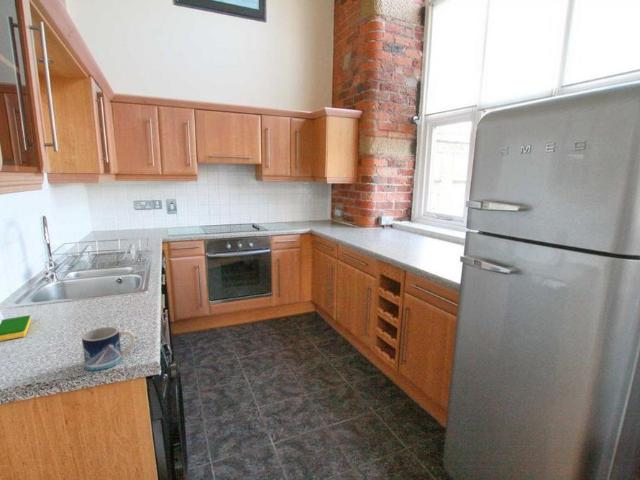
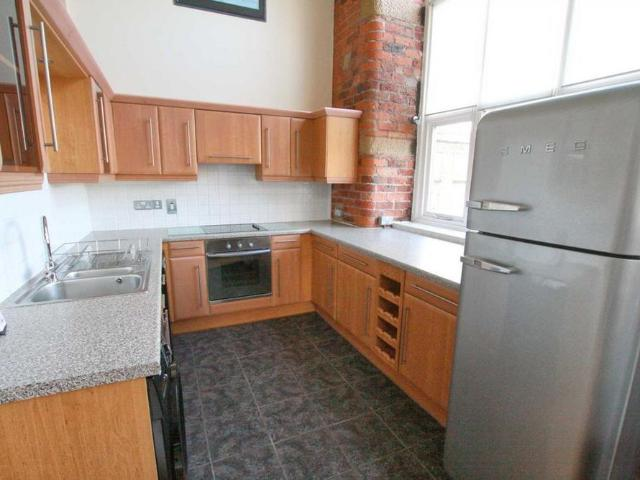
- mug [81,326,136,372]
- dish sponge [0,314,32,342]
